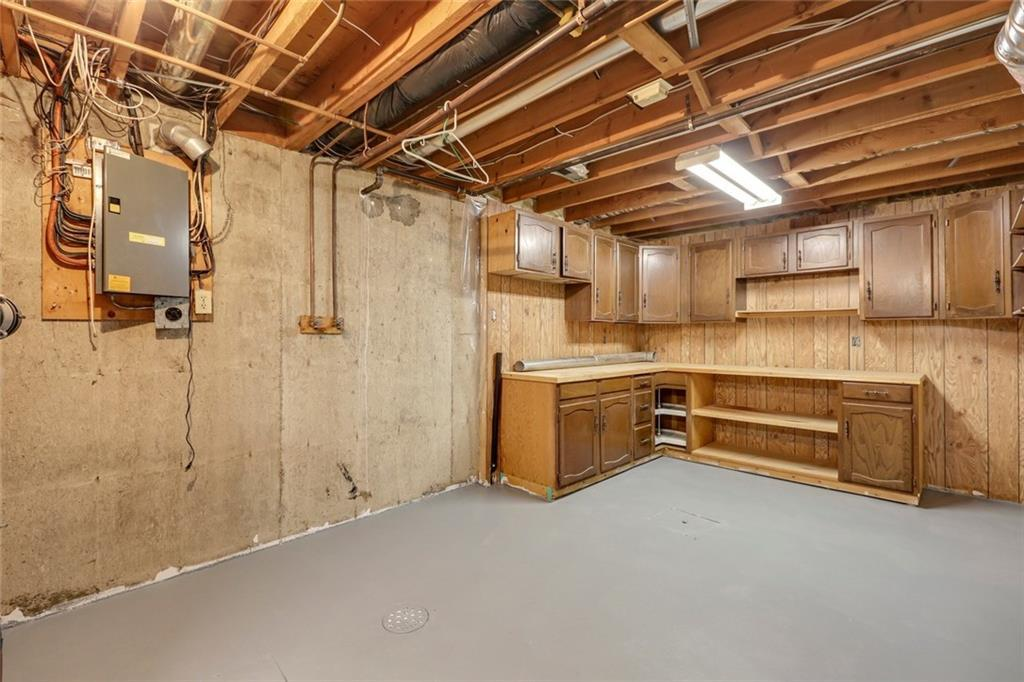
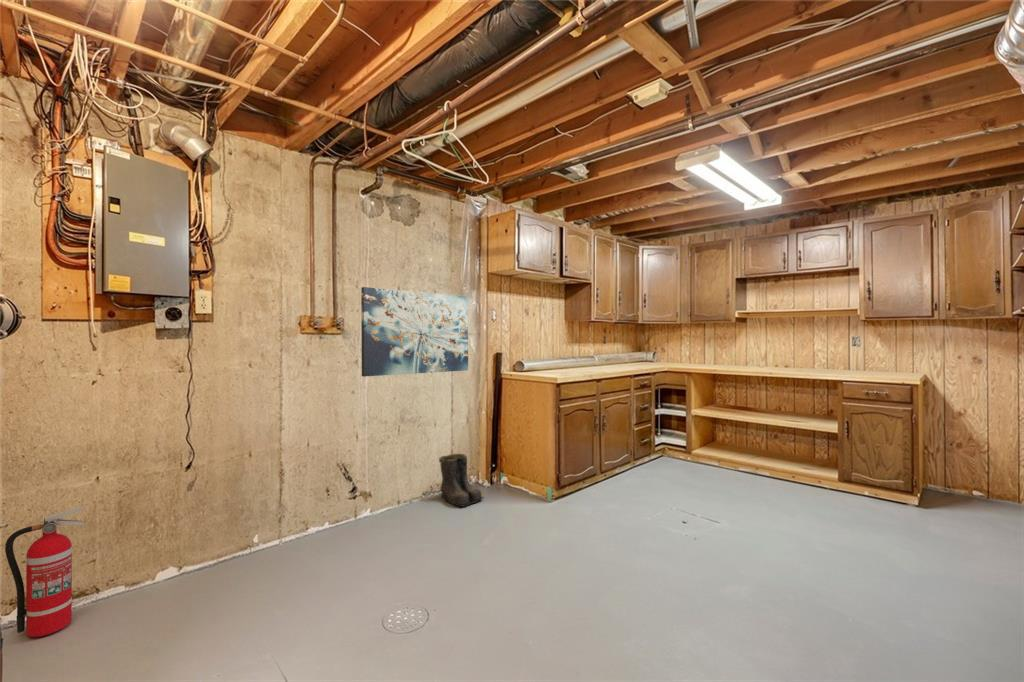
+ wall art [360,286,469,377]
+ fire extinguisher [4,505,86,638]
+ boots [438,453,485,508]
